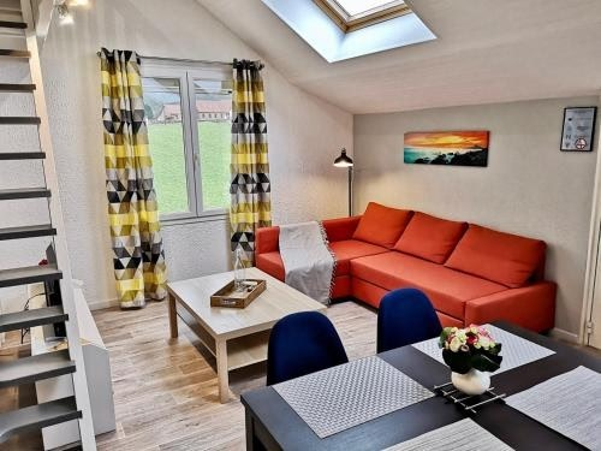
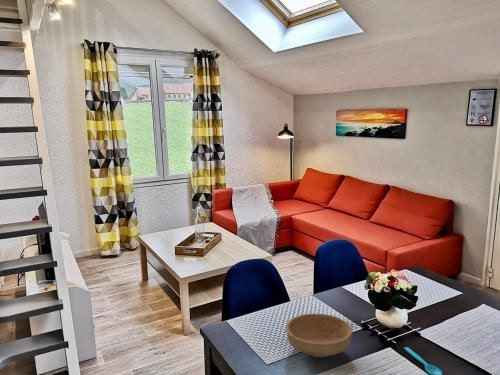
+ bowl [285,313,353,359]
+ spoon [403,346,443,375]
